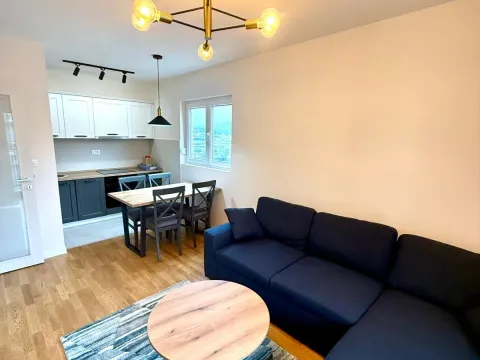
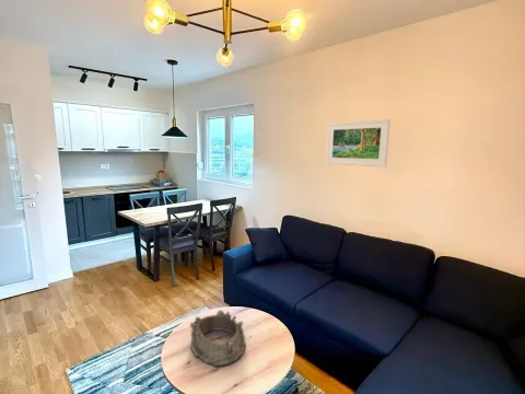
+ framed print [325,118,392,169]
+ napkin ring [189,309,247,368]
